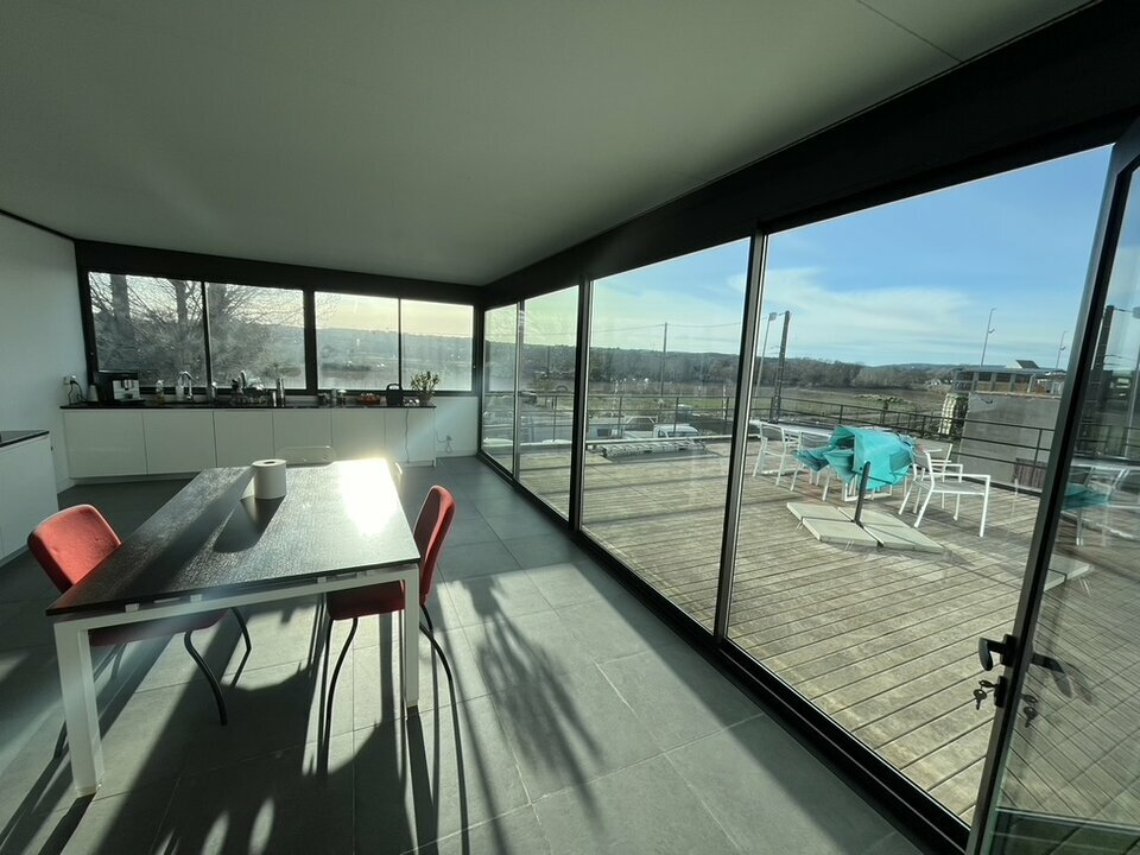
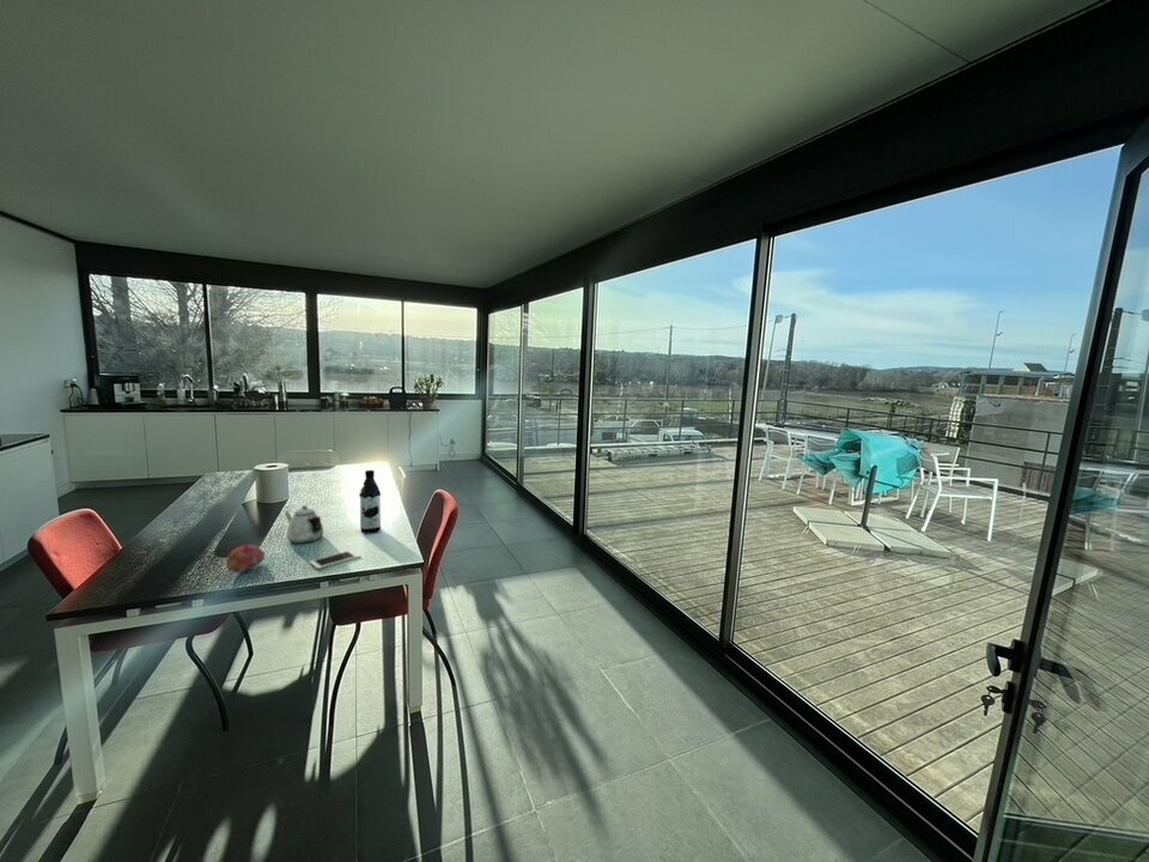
+ teapot [284,505,324,545]
+ cell phone [309,548,361,570]
+ water bottle [358,469,382,535]
+ fruit [225,544,266,573]
